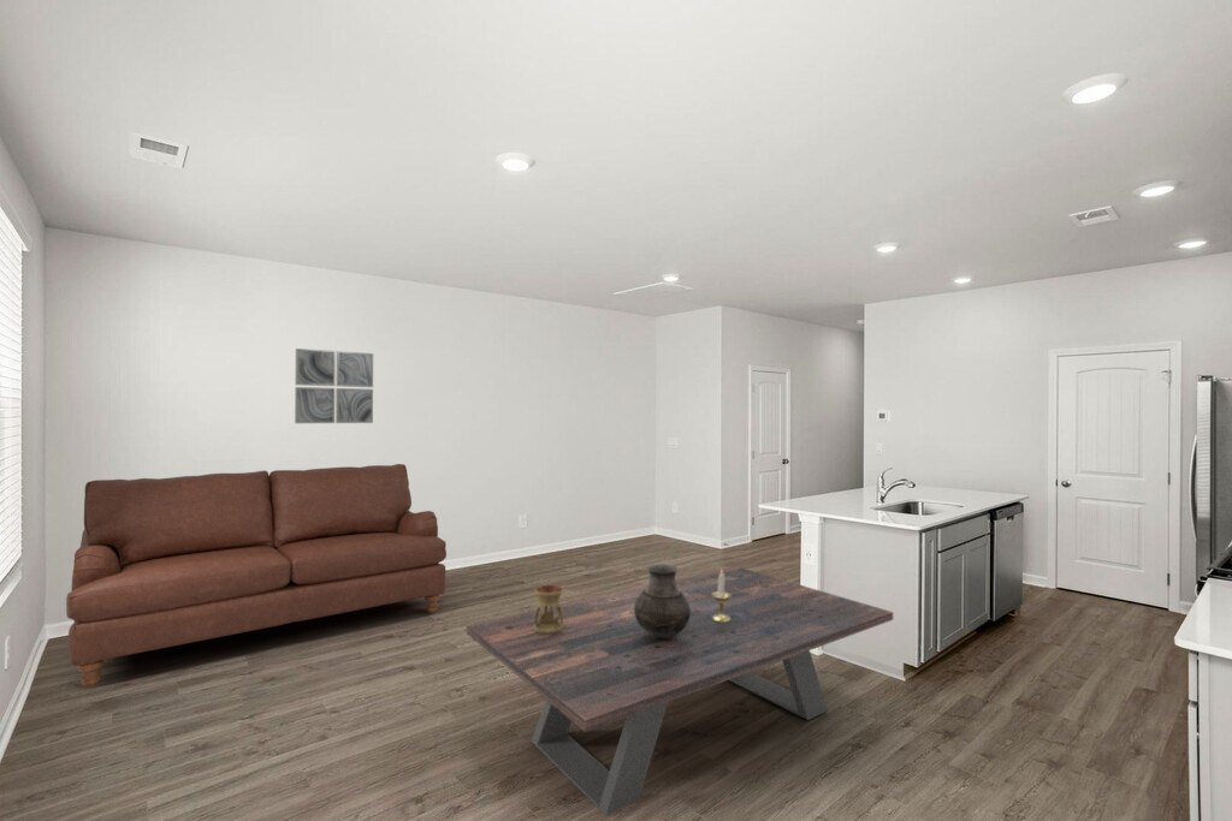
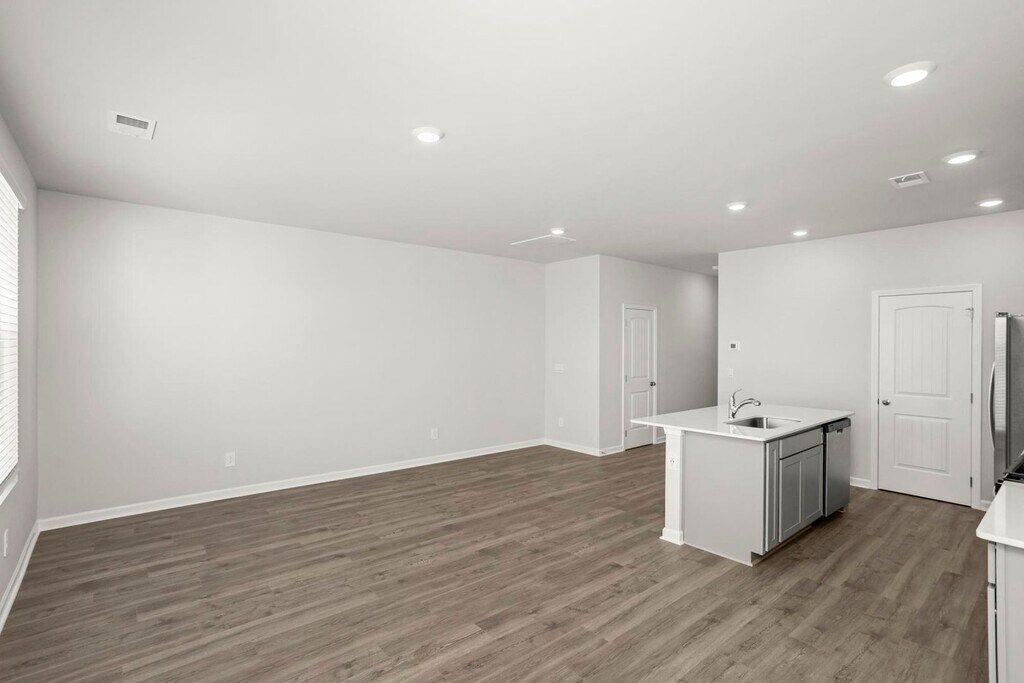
- candlestick [712,569,732,623]
- sofa [65,463,448,689]
- oil burner [534,584,564,633]
- vase [634,563,691,638]
- wall art [294,347,374,424]
- dining table [466,566,894,816]
